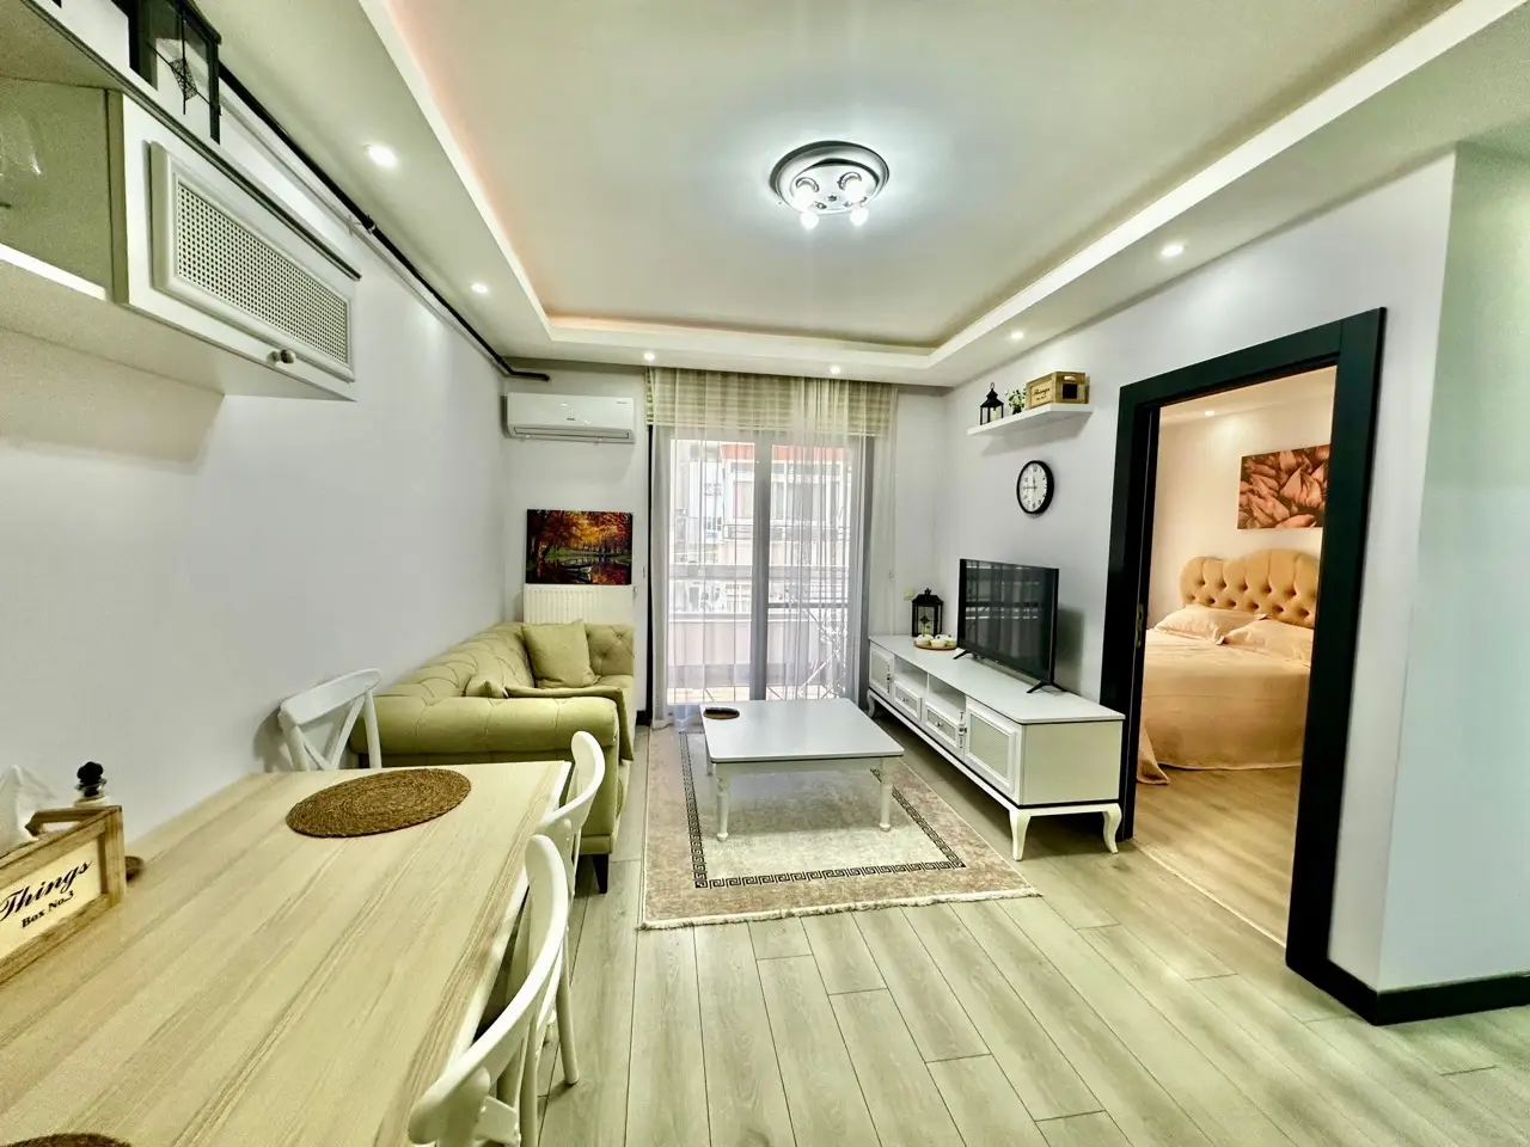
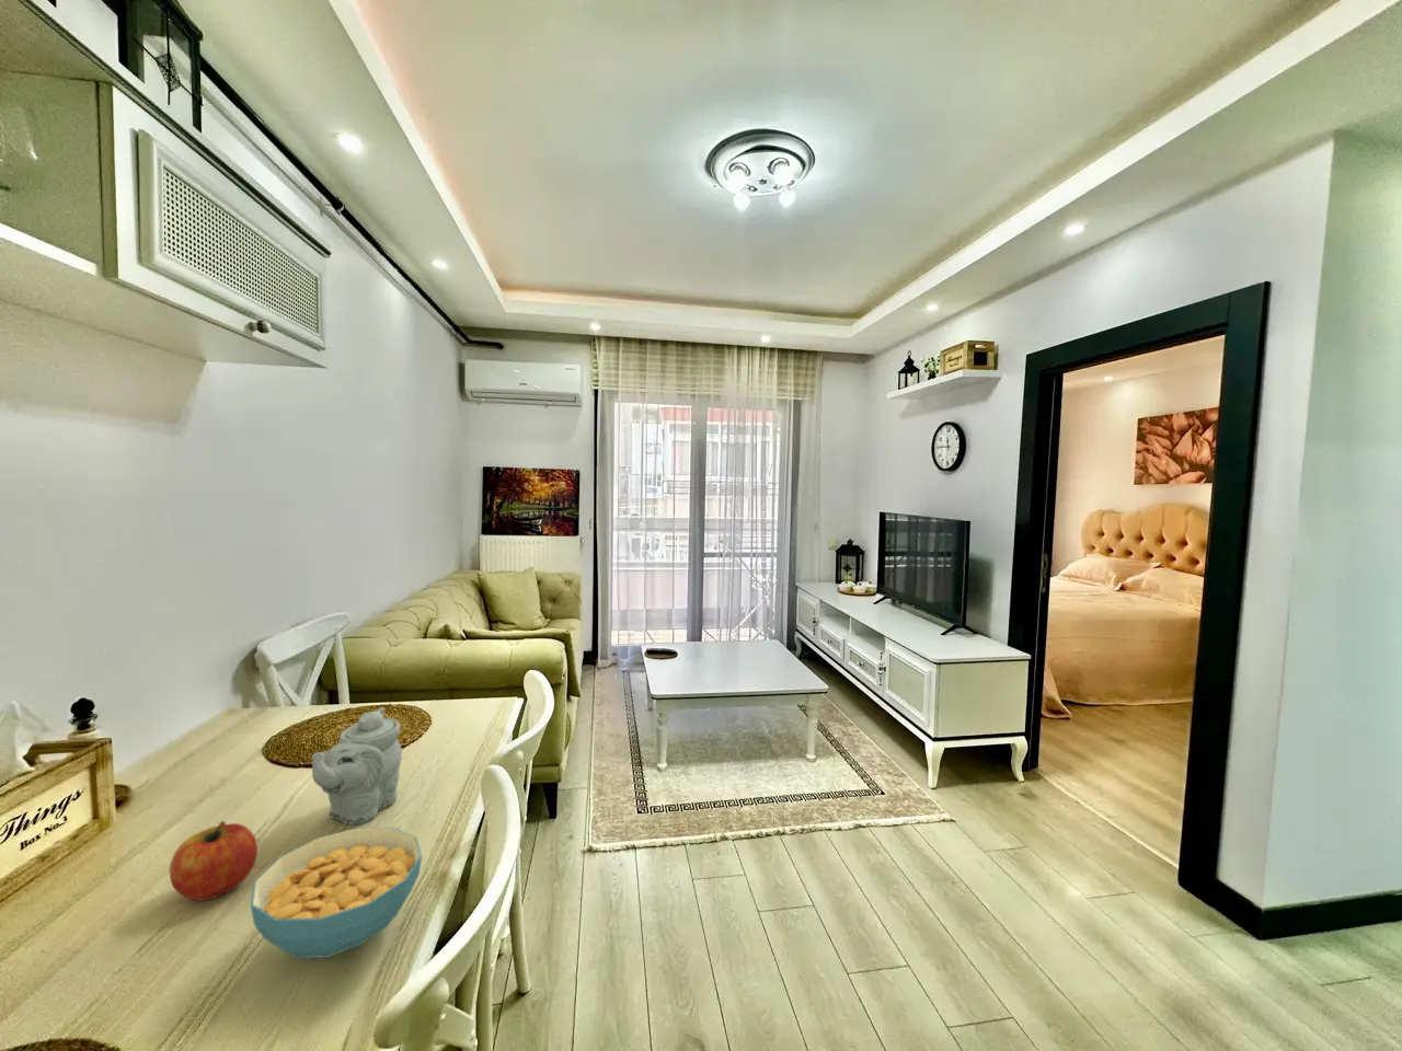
+ cereal bowl [249,827,423,959]
+ teapot [311,707,403,827]
+ fruit [169,820,258,902]
